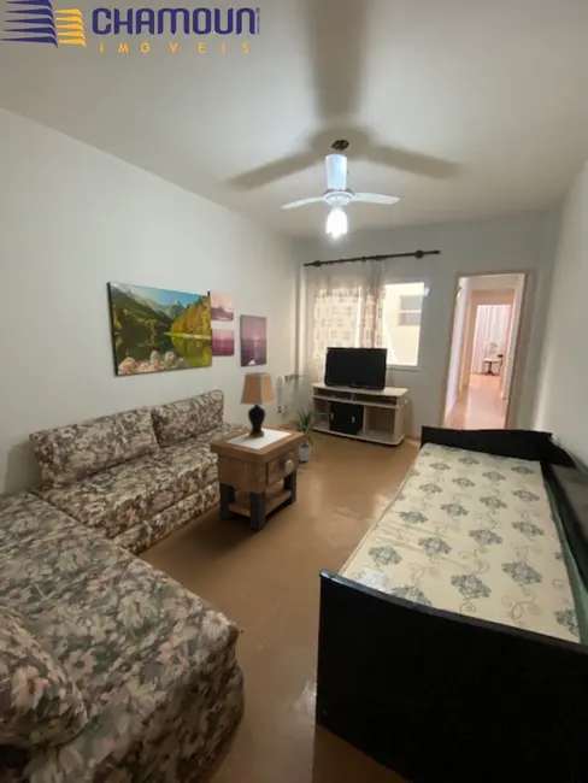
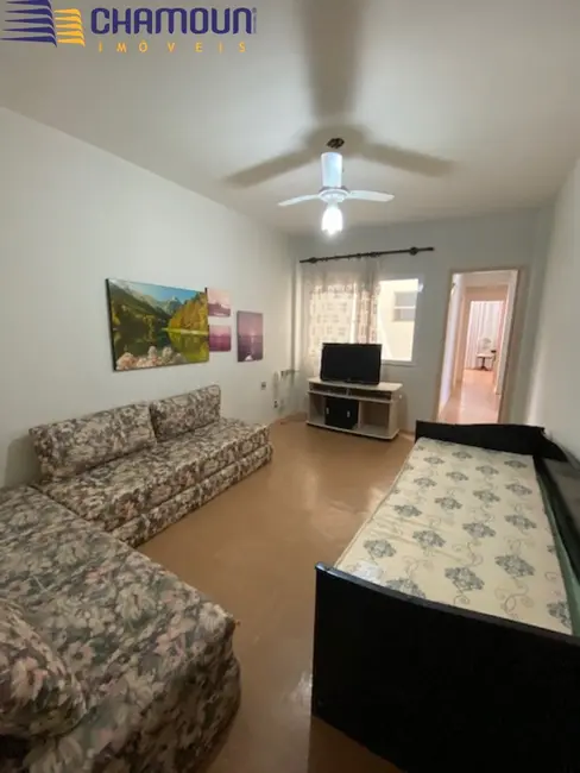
- side table [208,425,307,531]
- table lamp [239,371,278,437]
- indoor plant [289,406,327,463]
